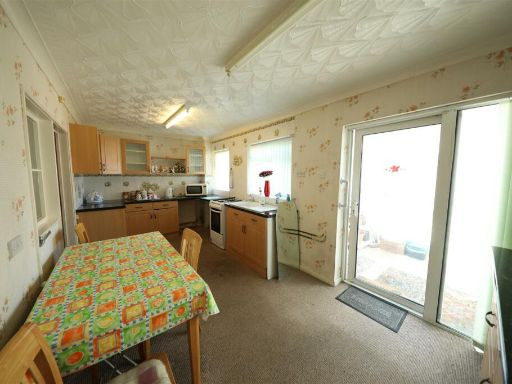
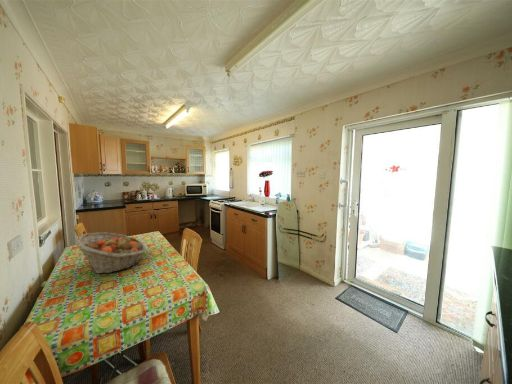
+ fruit basket [74,231,147,274]
